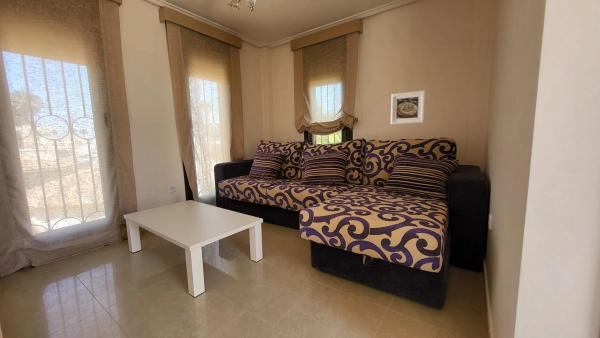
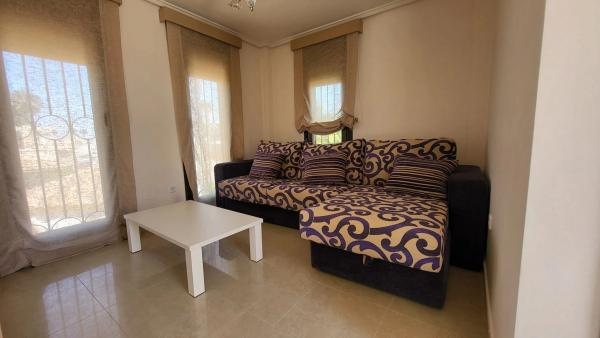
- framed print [390,89,426,125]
